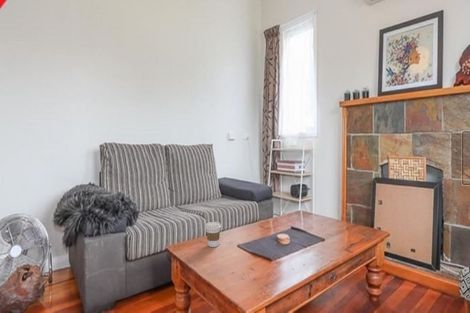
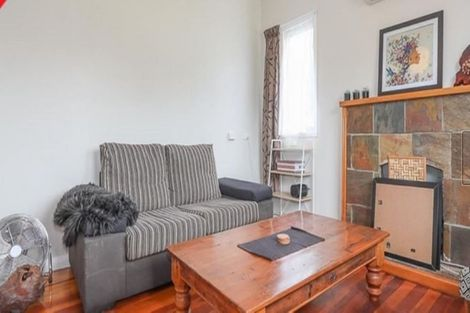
- coffee cup [204,221,222,248]
